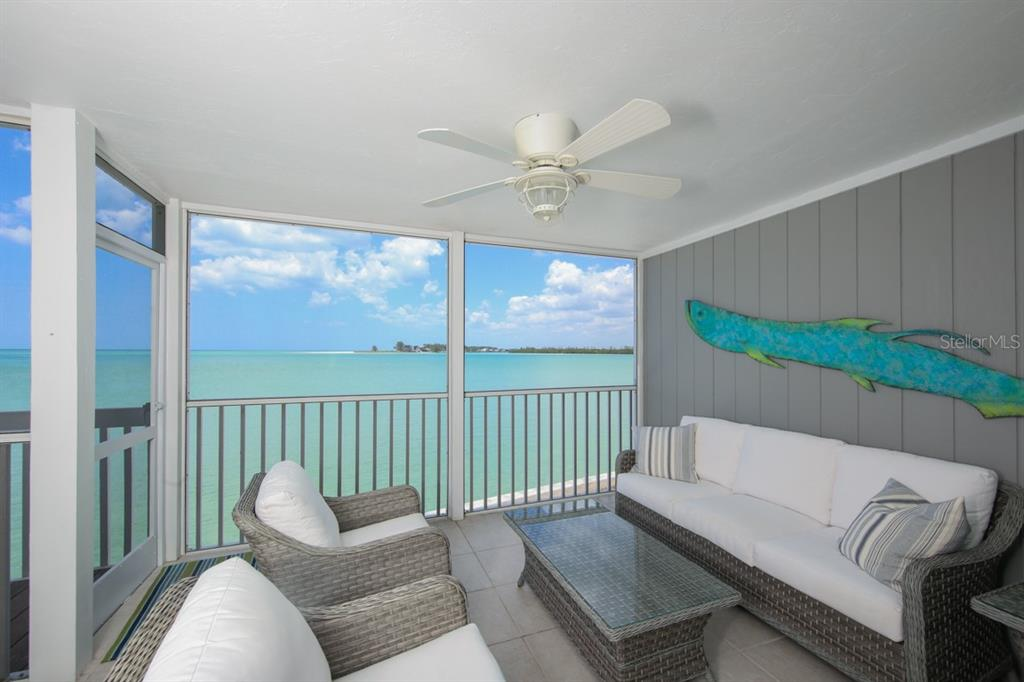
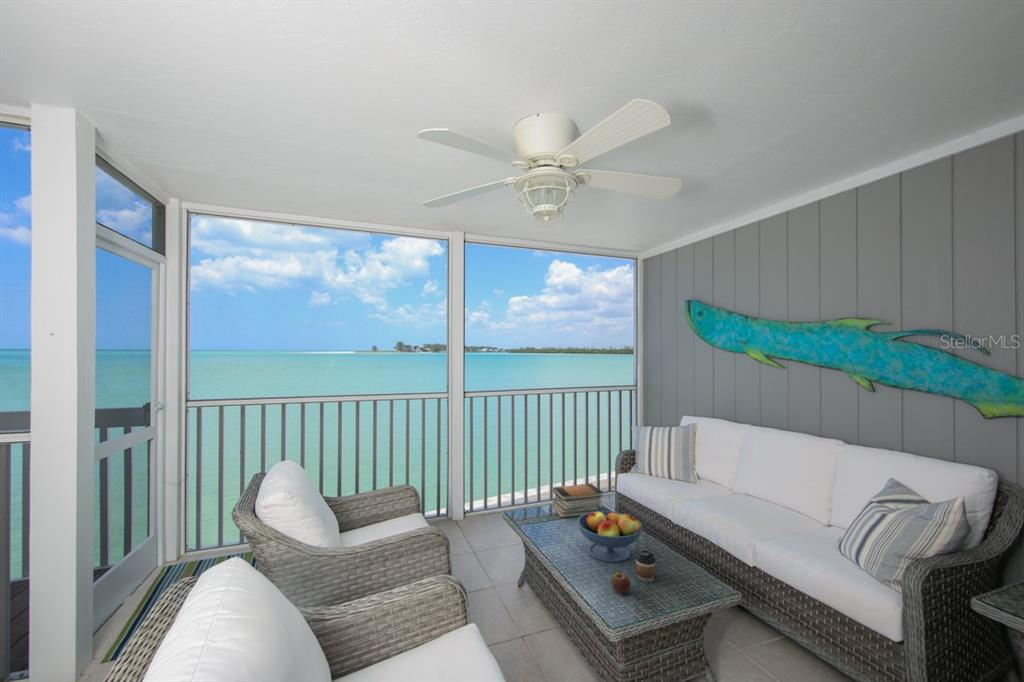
+ book stack [552,483,604,518]
+ fruit bowl [576,510,644,563]
+ apple [610,570,631,595]
+ coffee cup [634,549,657,583]
